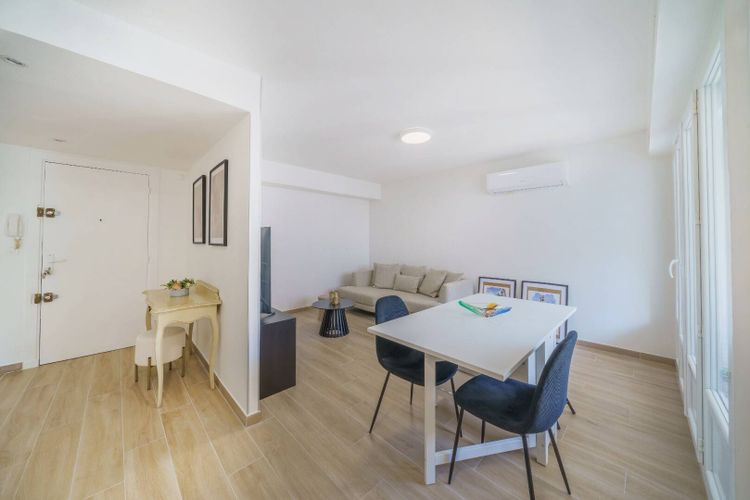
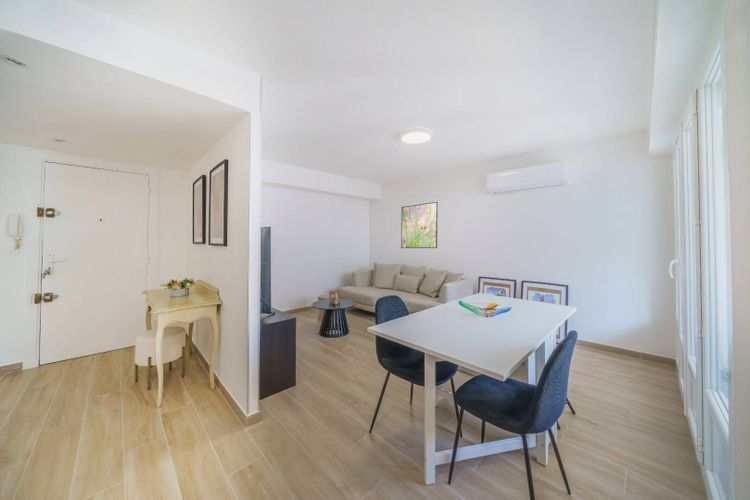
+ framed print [400,201,439,249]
